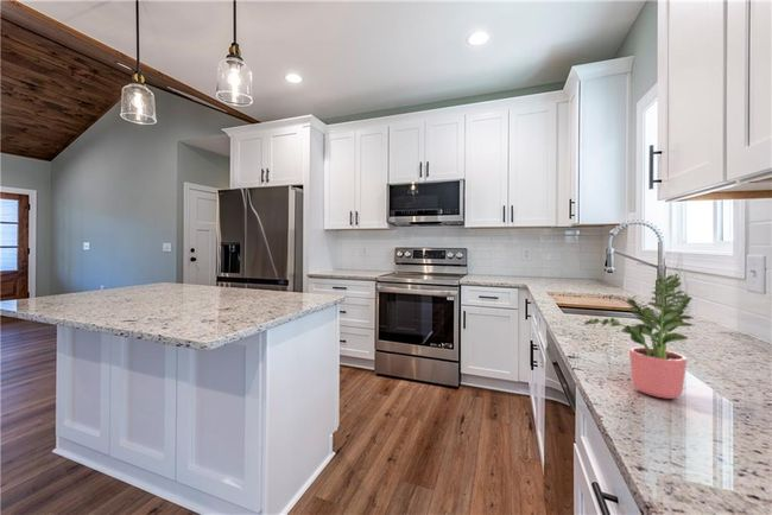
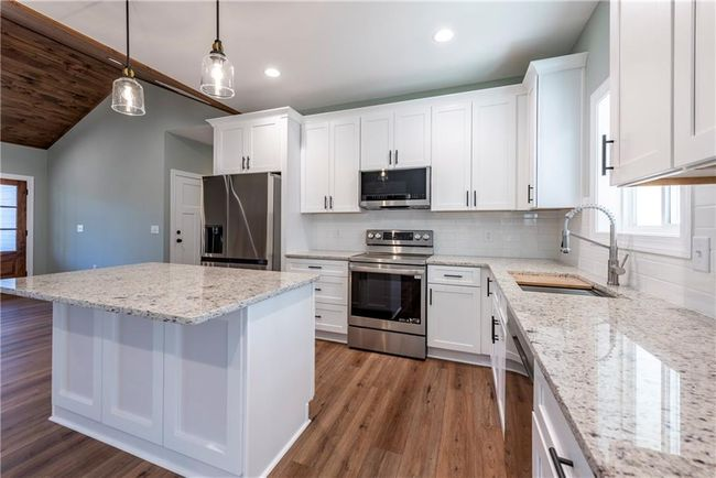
- potted plant [583,273,697,400]
